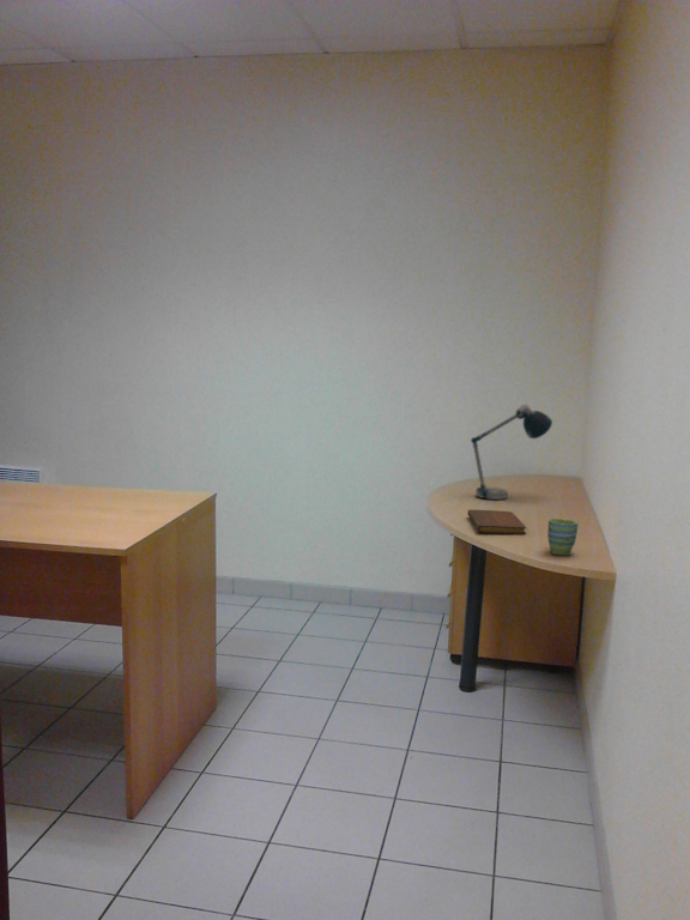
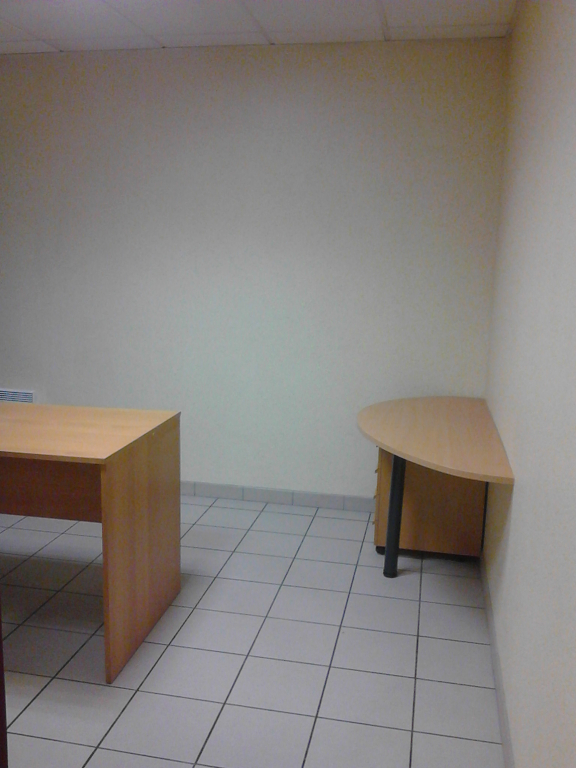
- desk lamp [470,402,553,501]
- mug [546,516,579,557]
- notebook [466,508,527,535]
